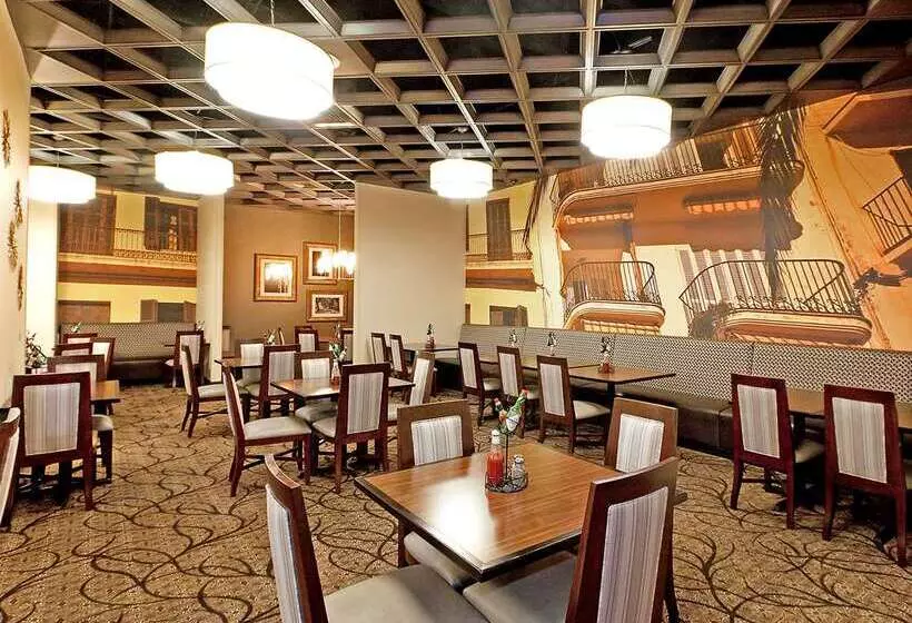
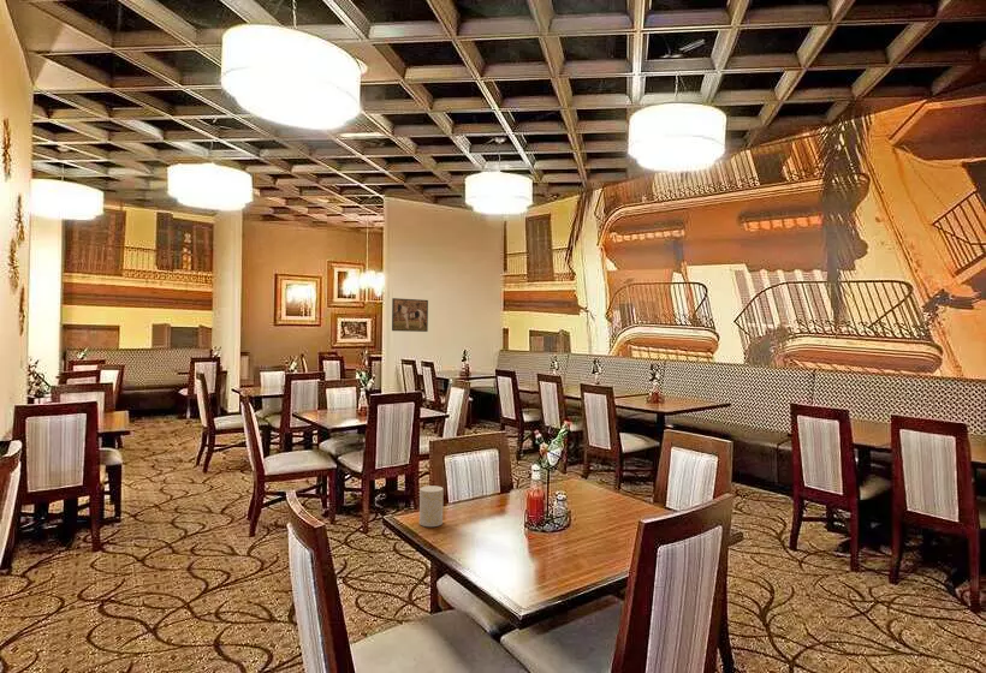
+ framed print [391,297,429,333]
+ cup [418,484,445,528]
